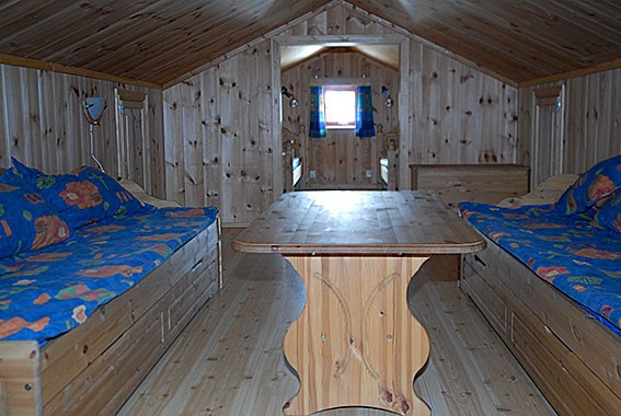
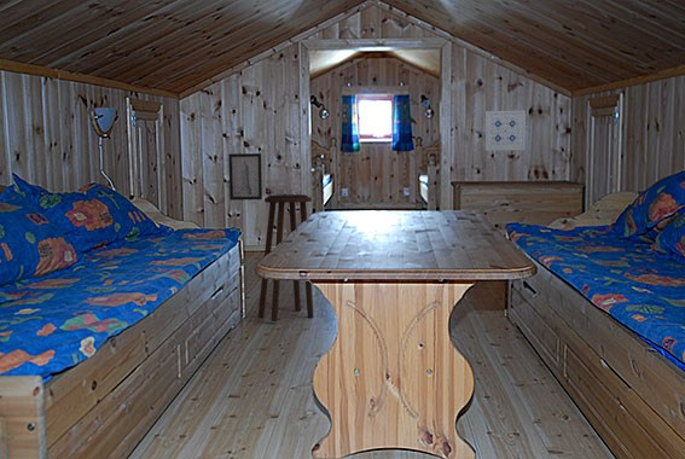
+ wall art [227,152,263,202]
+ stool [257,193,315,323]
+ wall art [484,110,527,152]
